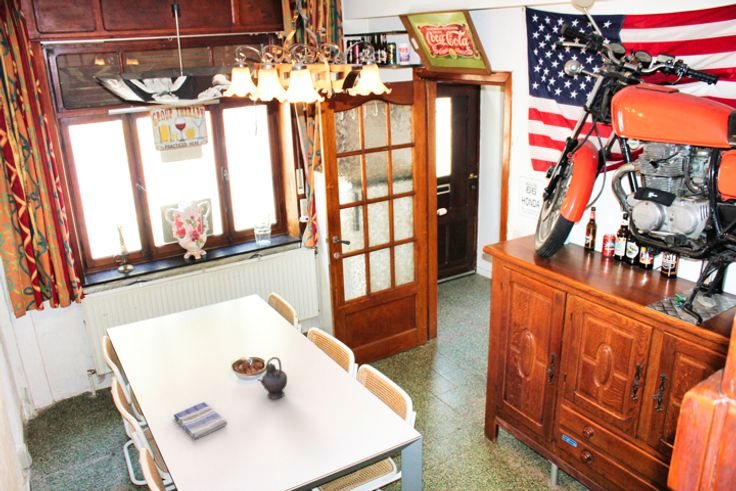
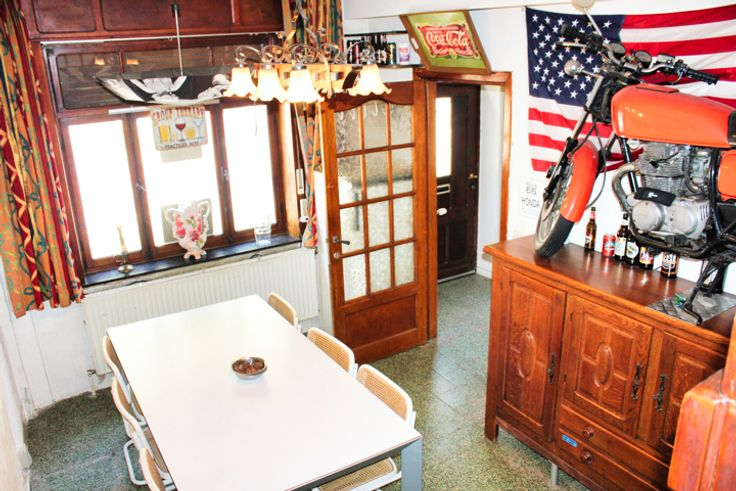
- teapot [256,356,288,400]
- dish towel [173,401,228,440]
